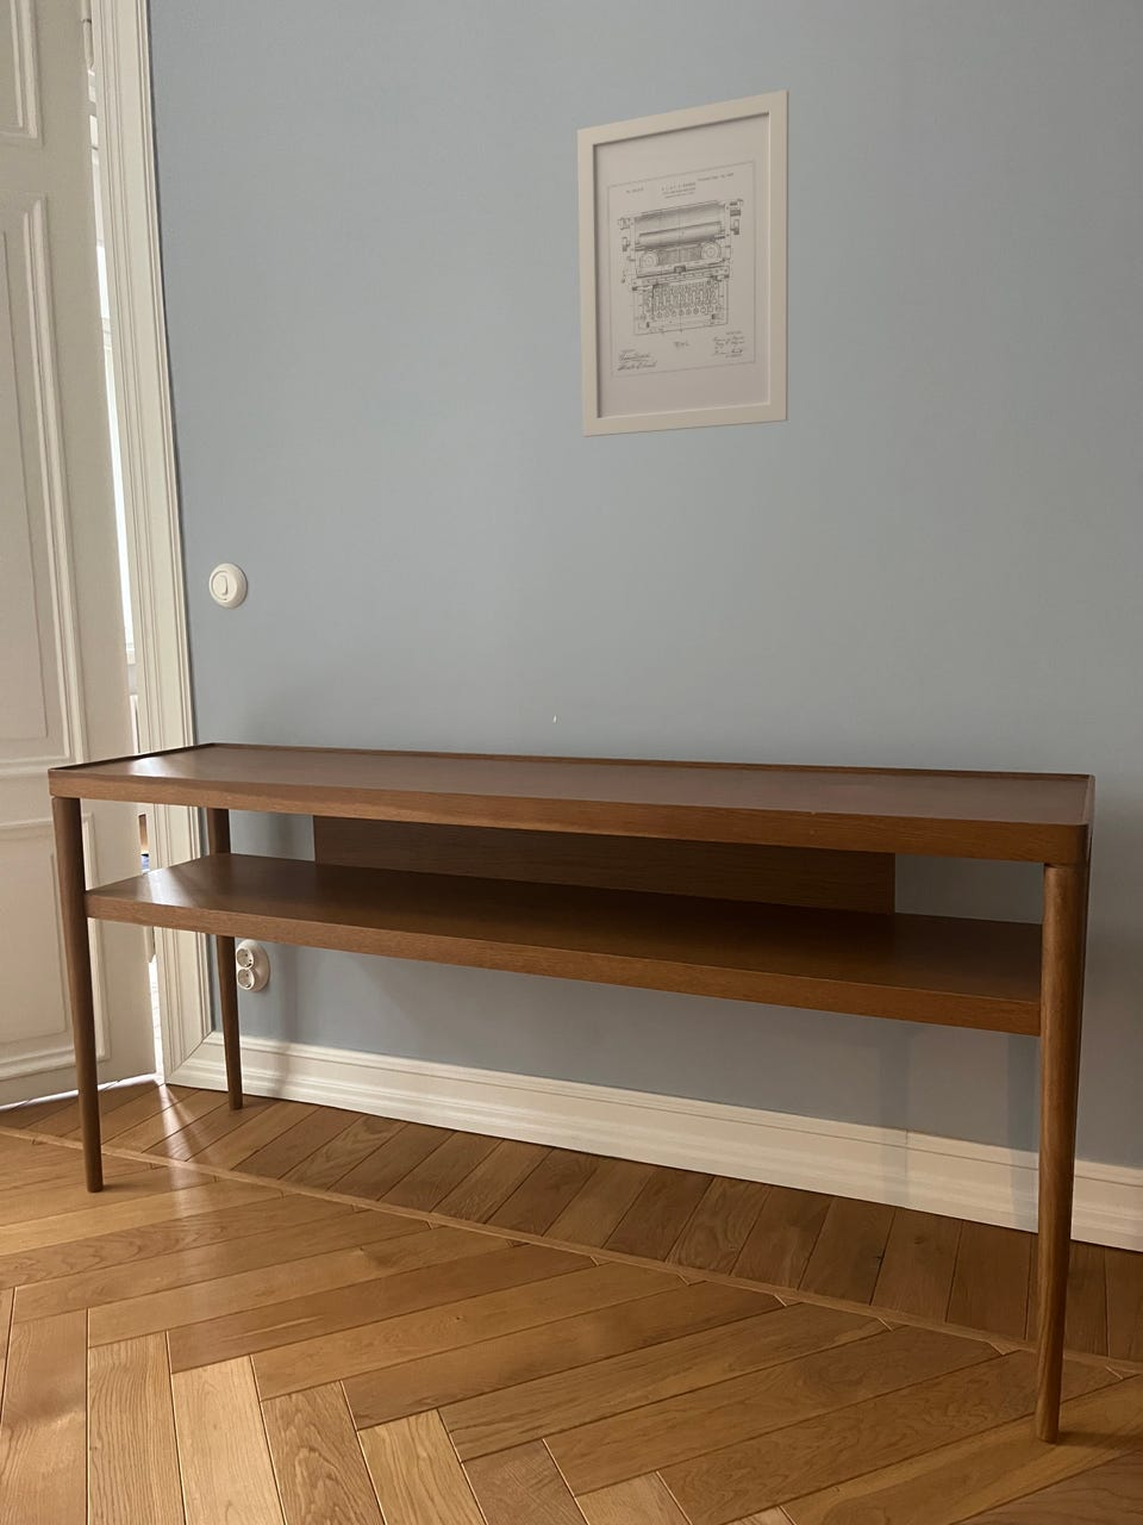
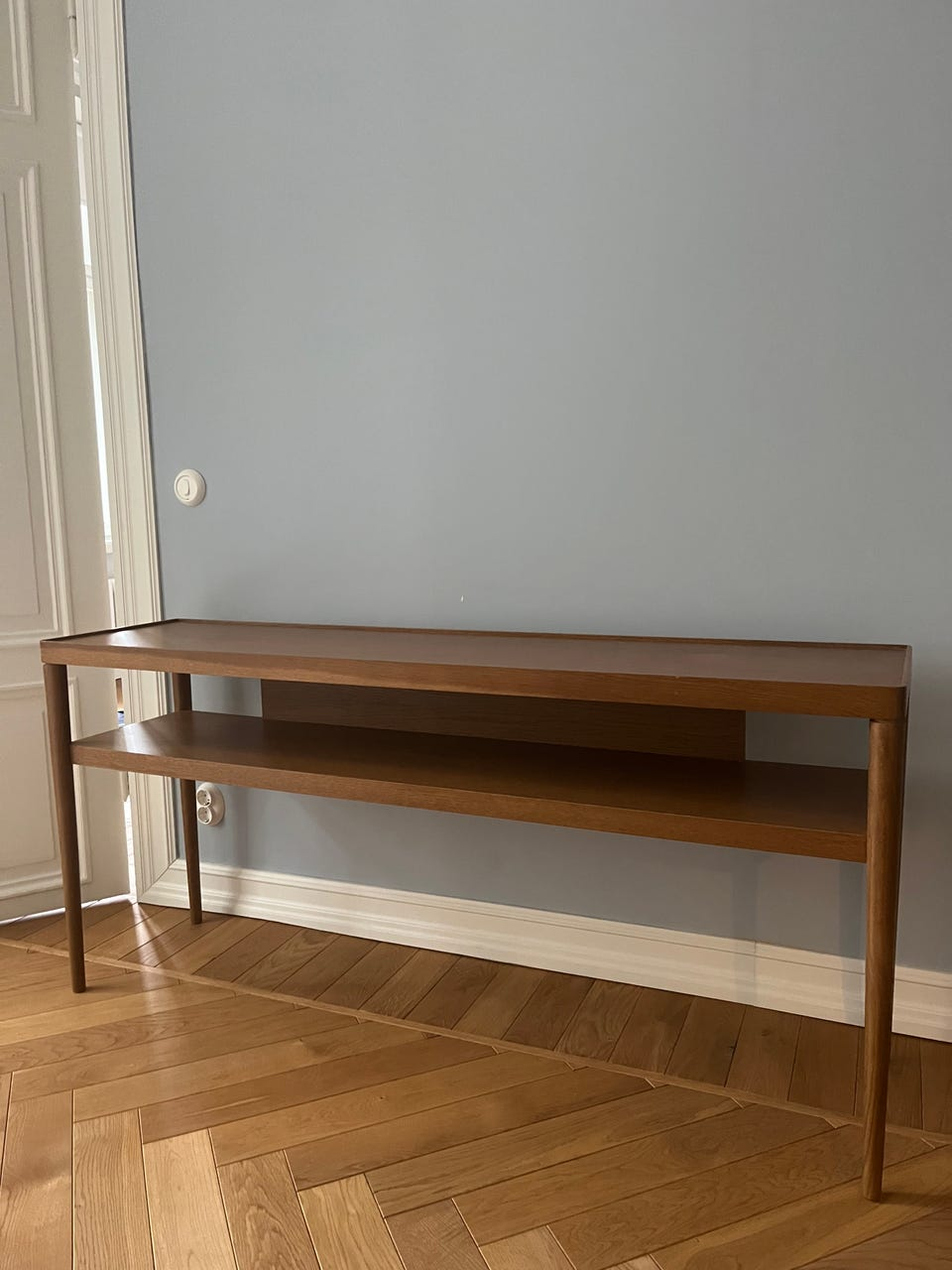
- wall art [576,88,789,438]
